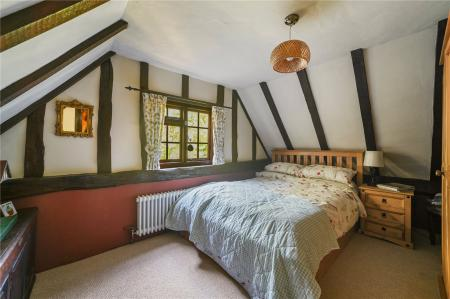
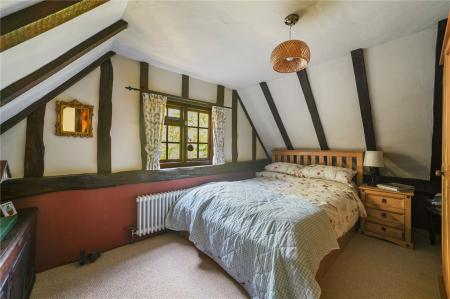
+ boots [78,247,103,265]
